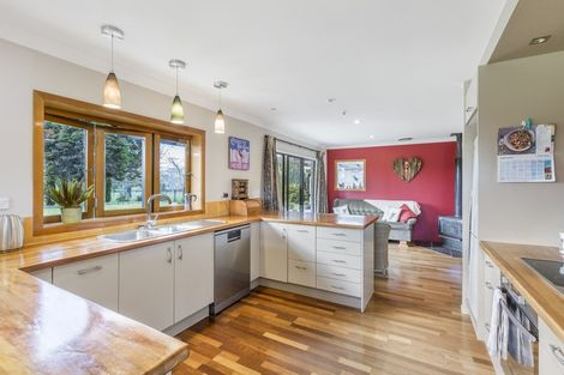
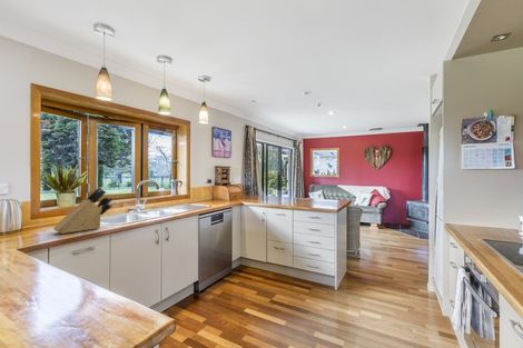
+ knife block [52,186,115,235]
